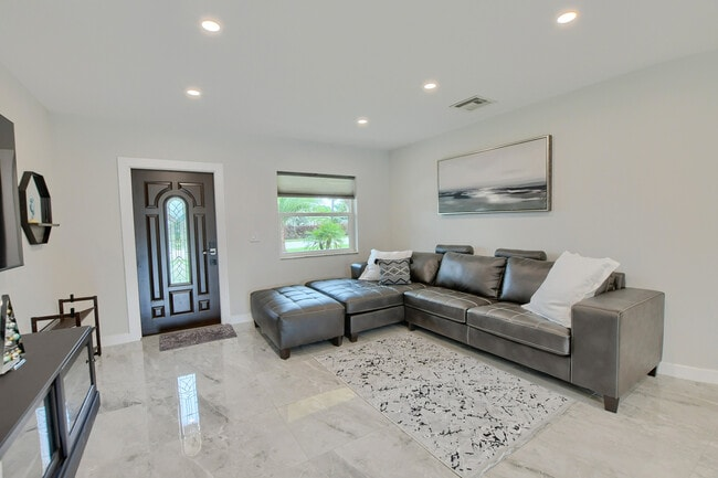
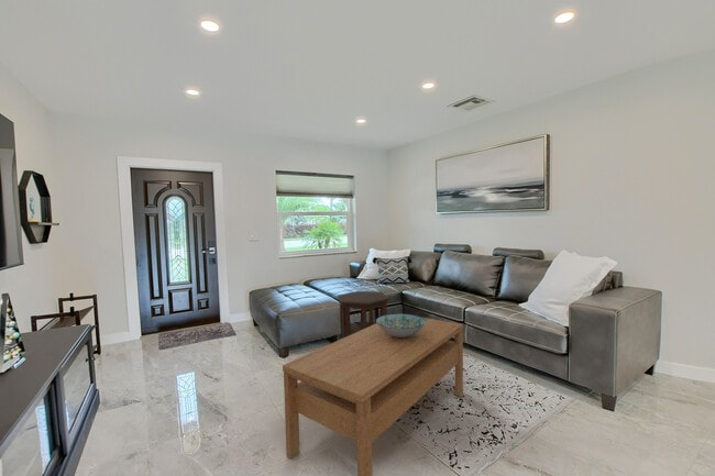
+ side table [337,290,391,340]
+ coffee table [282,317,464,476]
+ decorative bowl [376,312,426,337]
